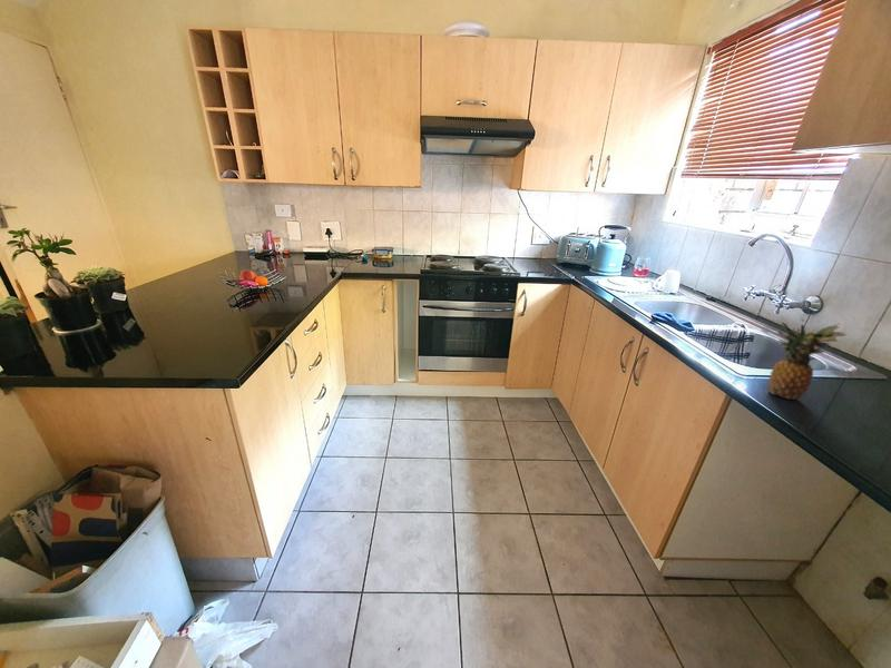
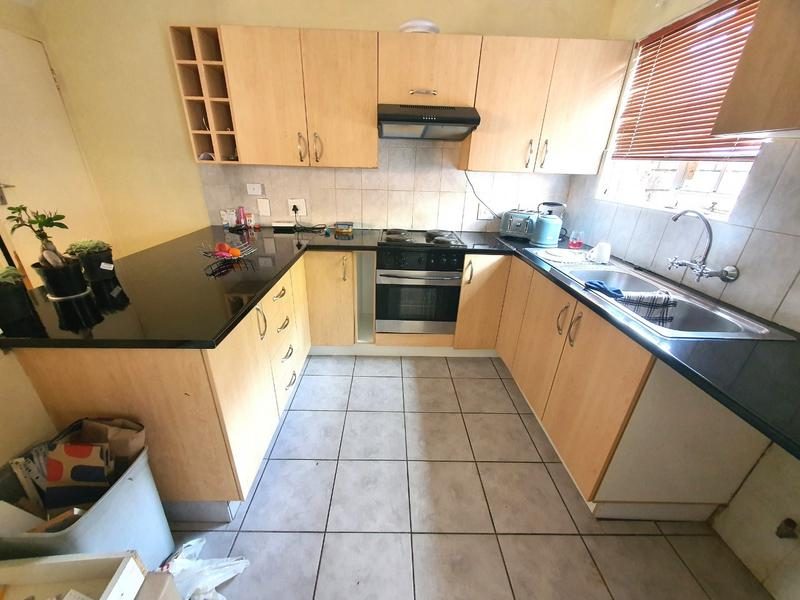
- fruit [767,317,848,401]
